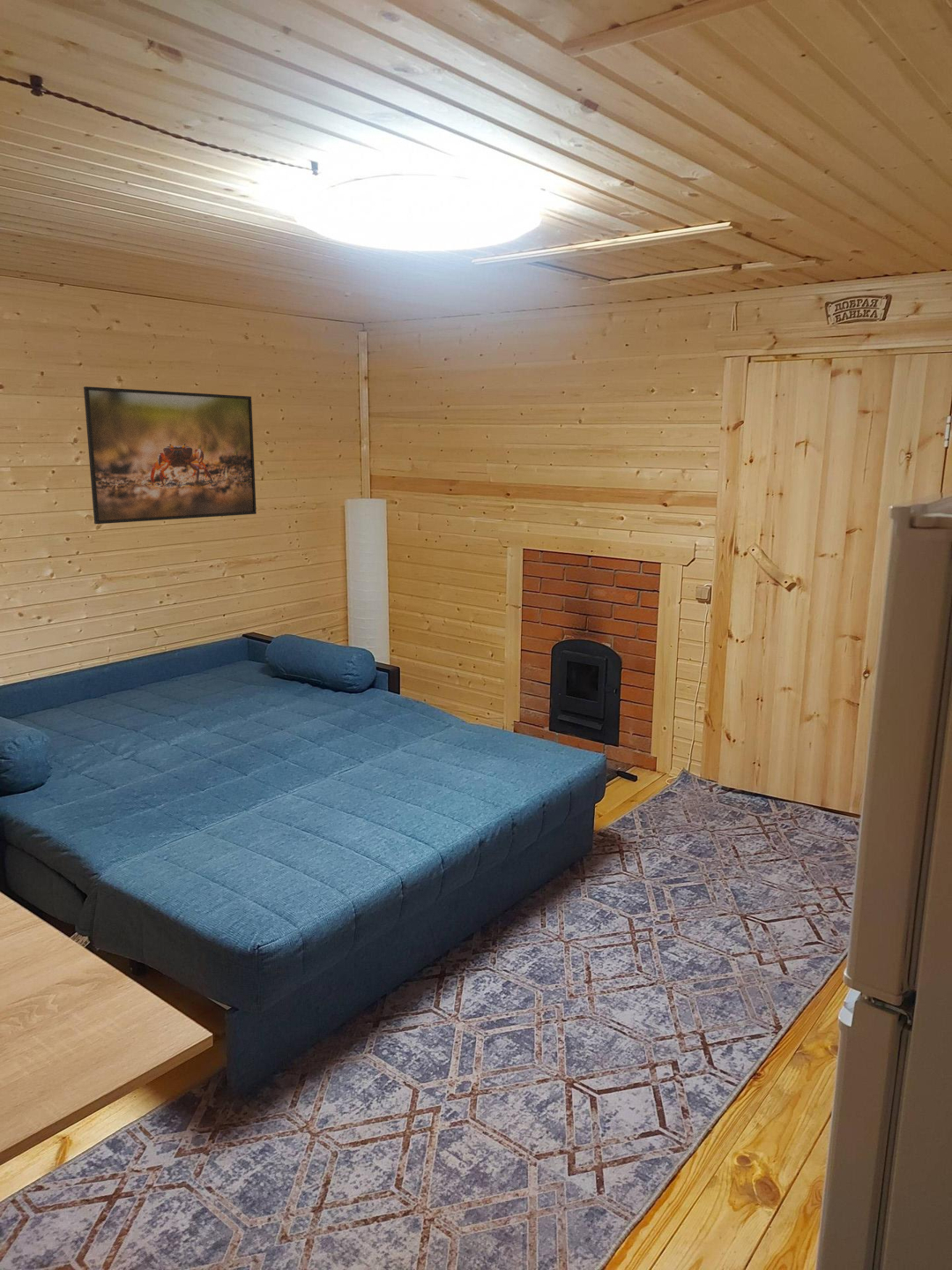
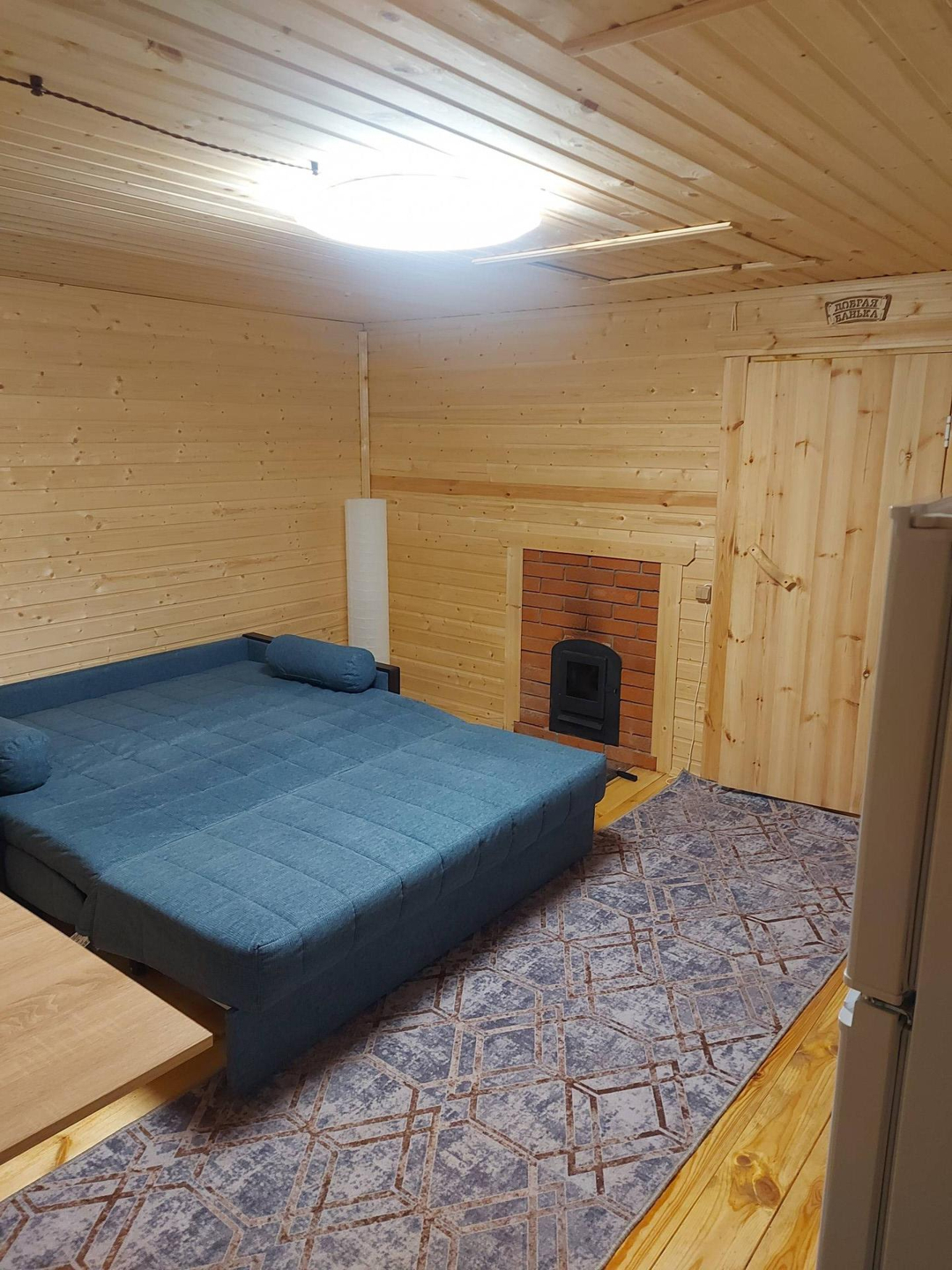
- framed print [83,385,257,525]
